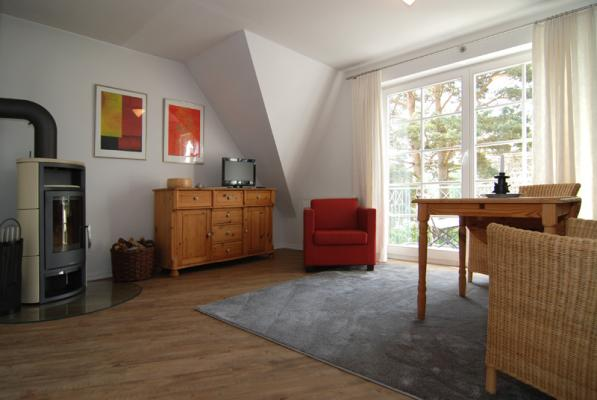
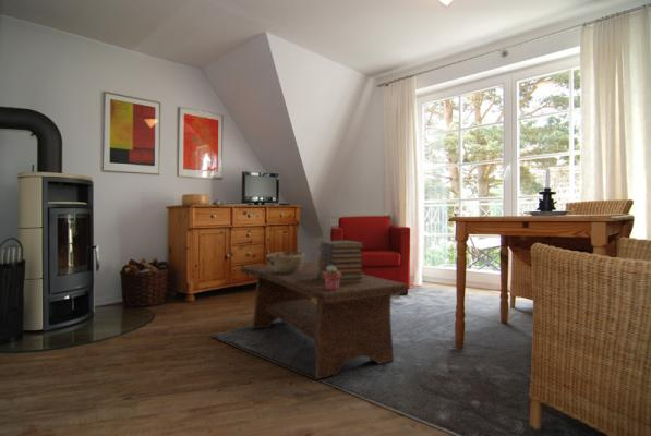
+ coffee table [239,261,408,379]
+ book stack [317,240,365,284]
+ decorative bowl [265,251,306,274]
+ potted succulent [323,265,341,290]
